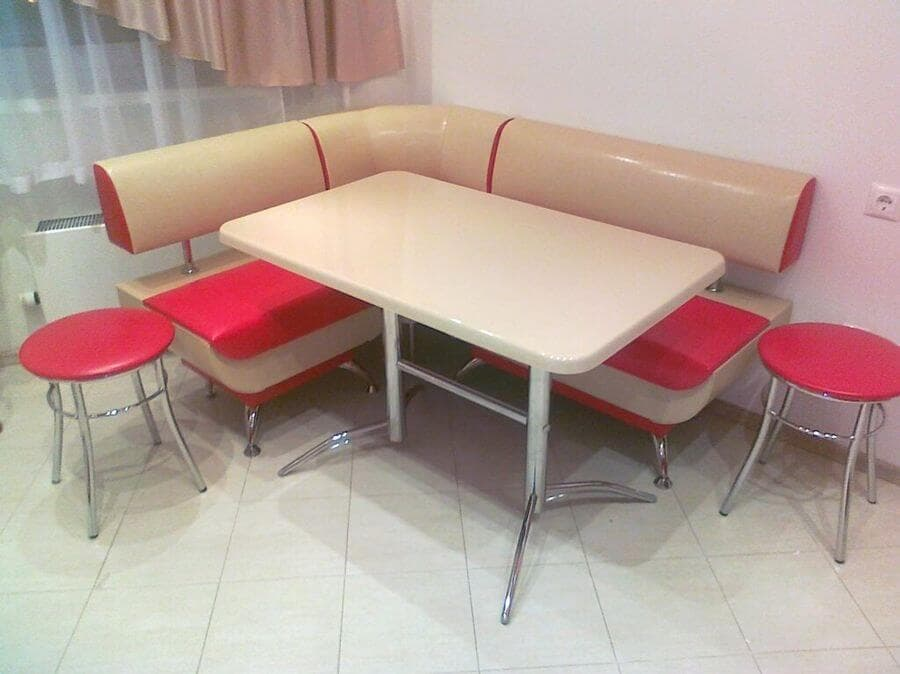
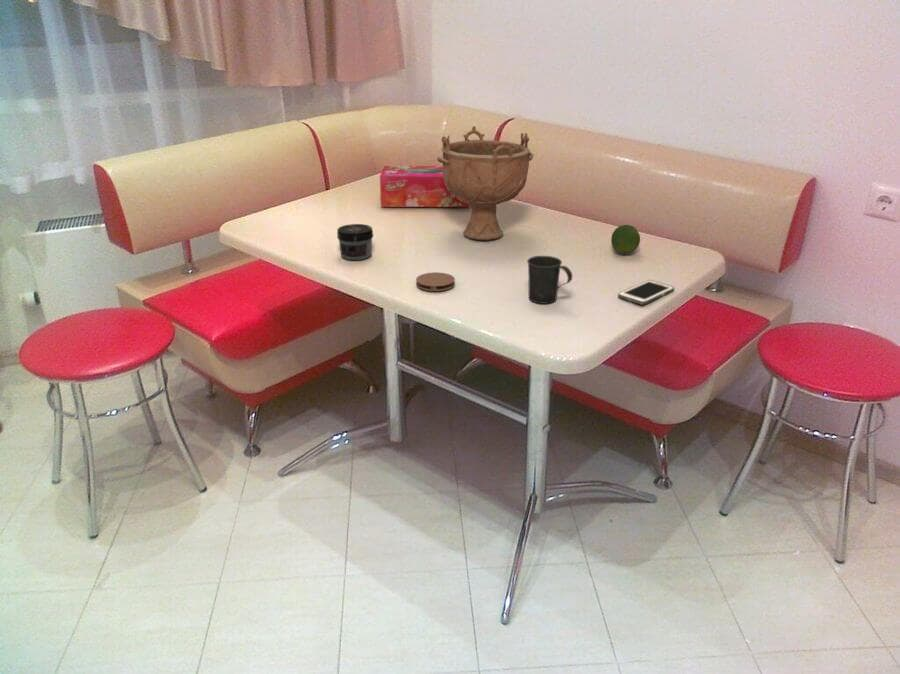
+ decorative bowl [436,125,534,241]
+ mug [526,255,573,305]
+ fruit [610,224,641,255]
+ jar [336,223,374,261]
+ coaster [415,271,456,292]
+ cell phone [617,279,675,306]
+ tissue box [379,165,471,208]
